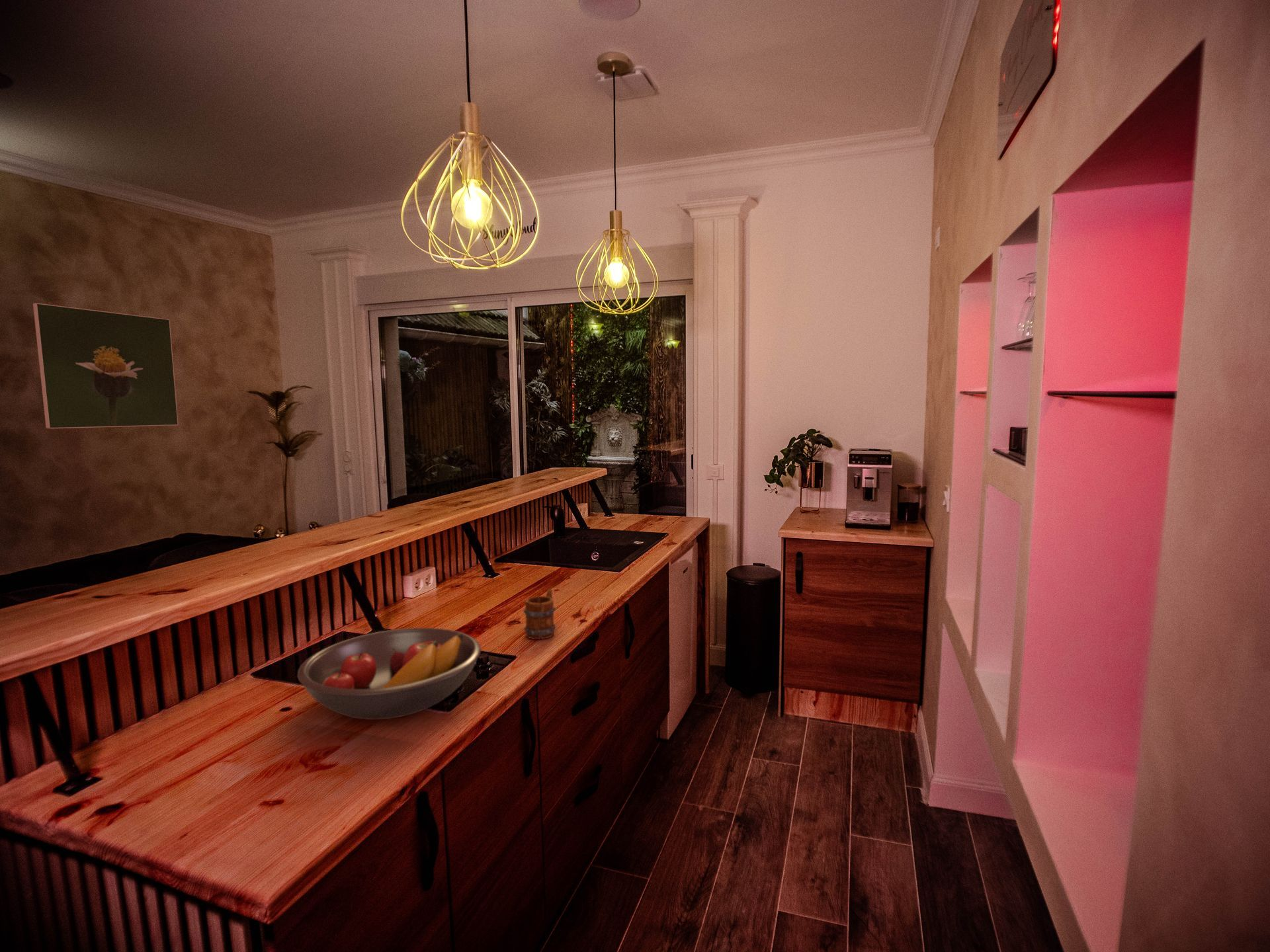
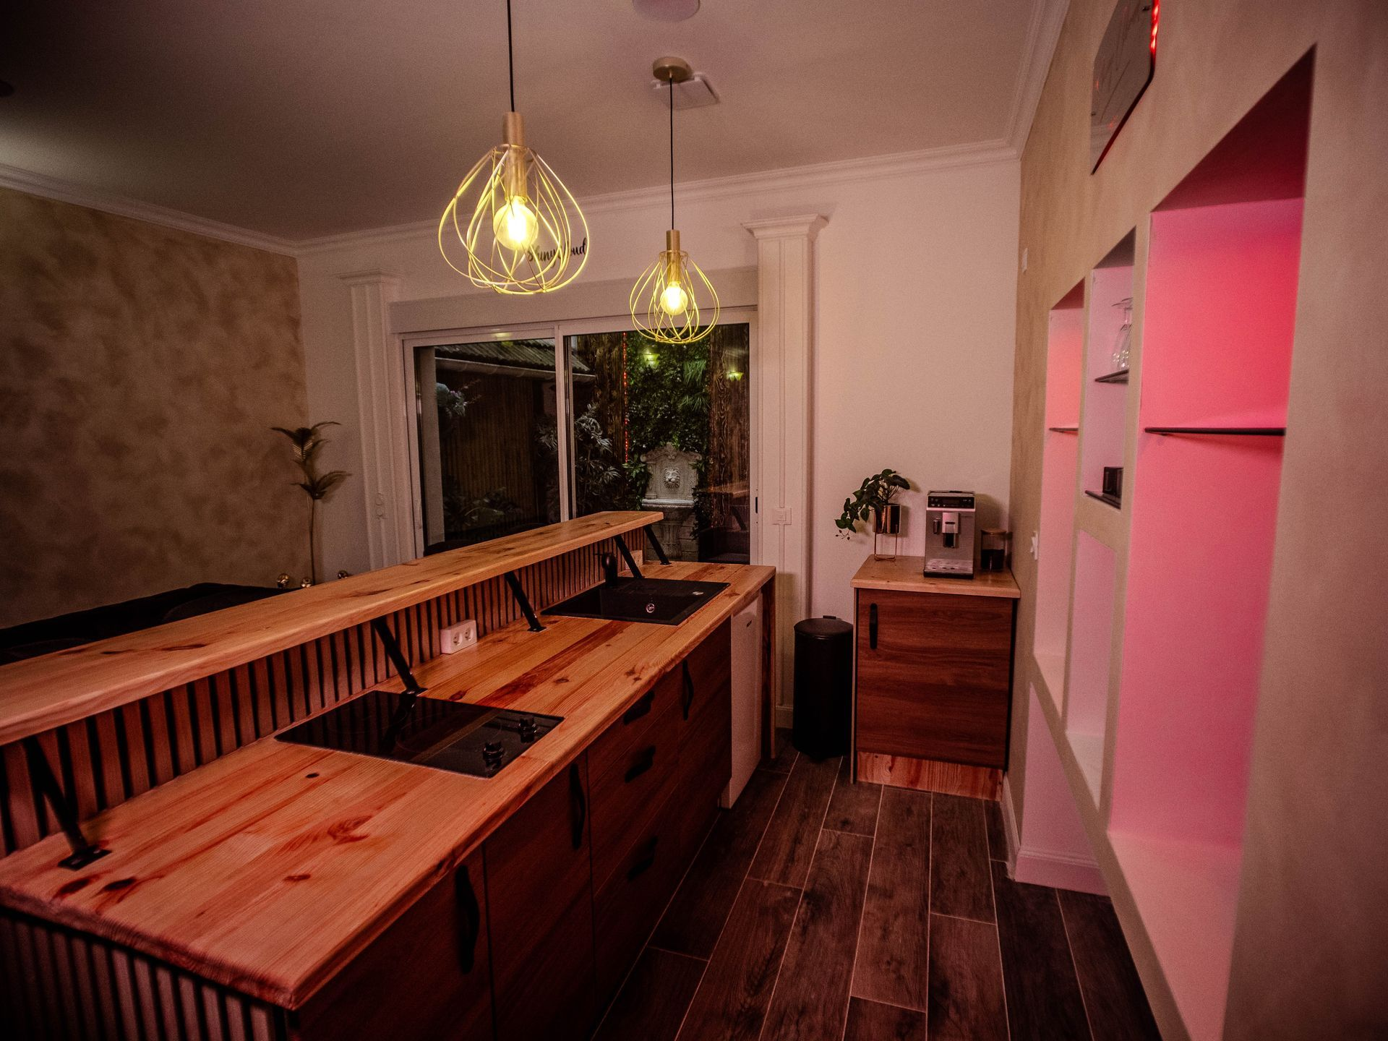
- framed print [32,302,179,429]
- fruit bowl [297,627,482,721]
- mug [523,588,557,640]
